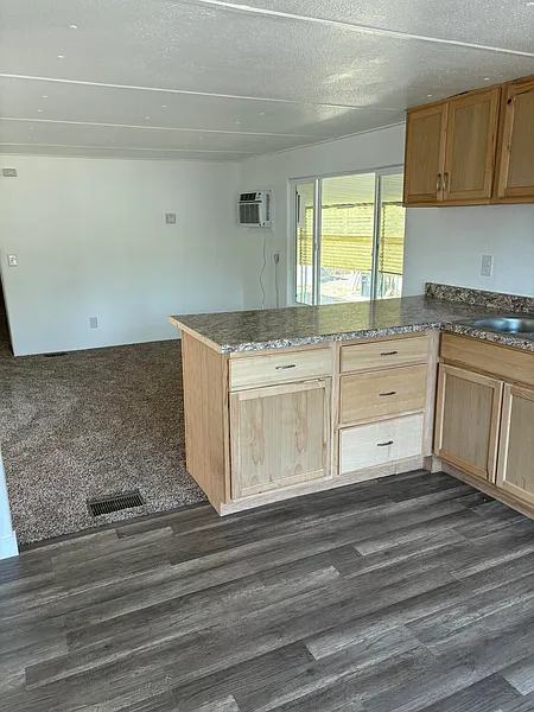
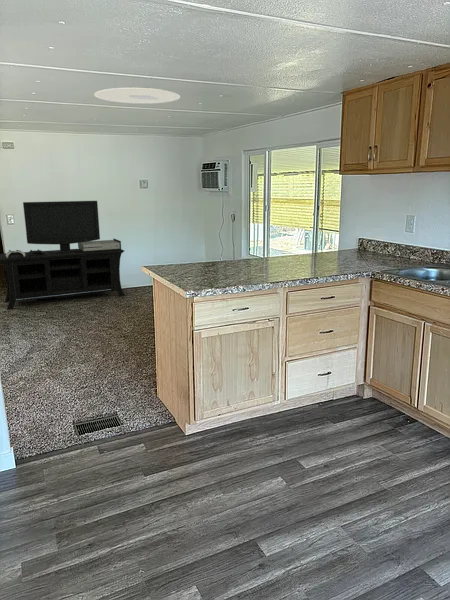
+ media console [0,200,126,311]
+ ceiling light [94,86,181,105]
